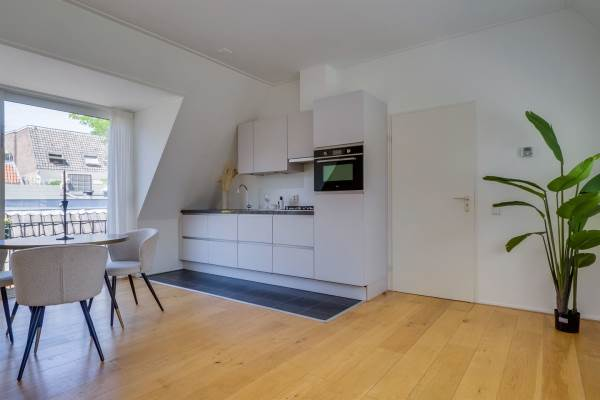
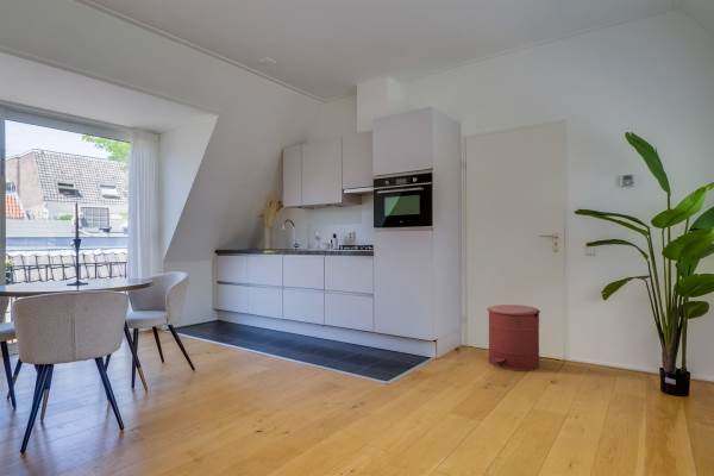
+ trash can [486,303,541,372]
